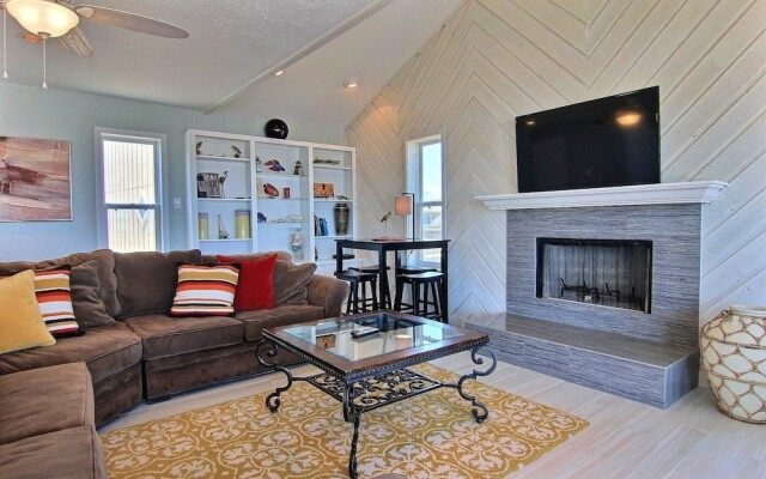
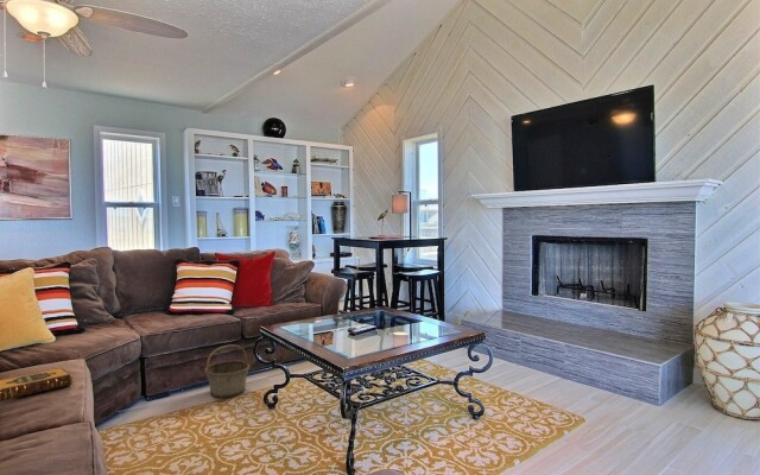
+ hardback book [0,367,74,403]
+ basket [203,343,252,399]
